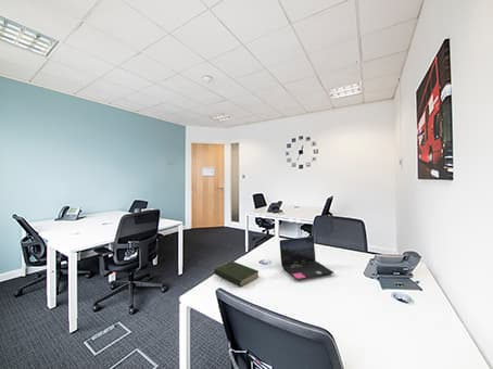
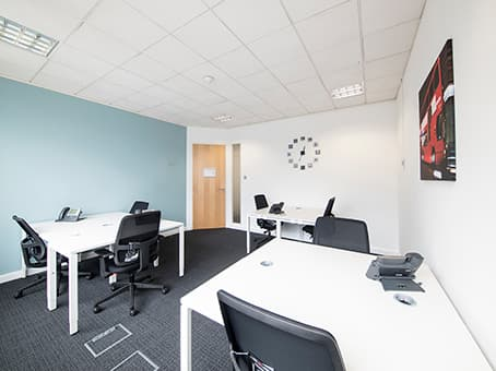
- book [213,260,260,288]
- laptop [279,236,334,281]
